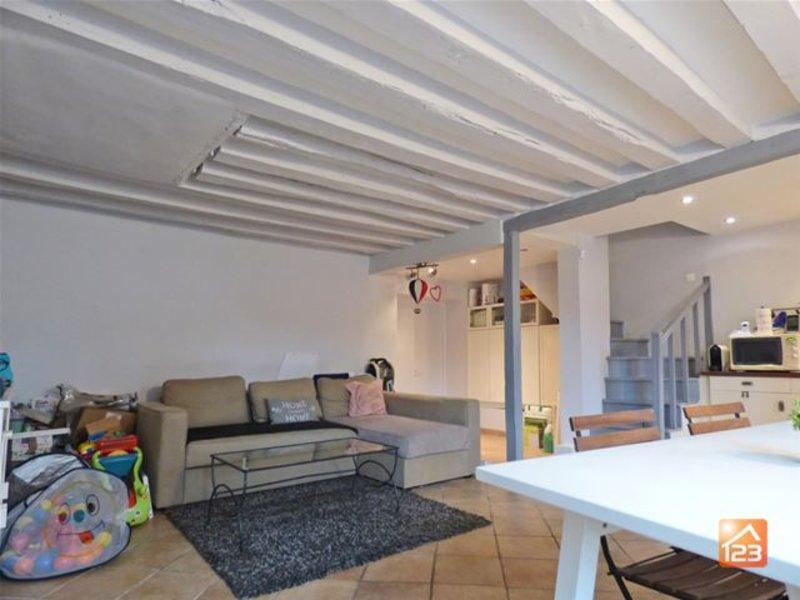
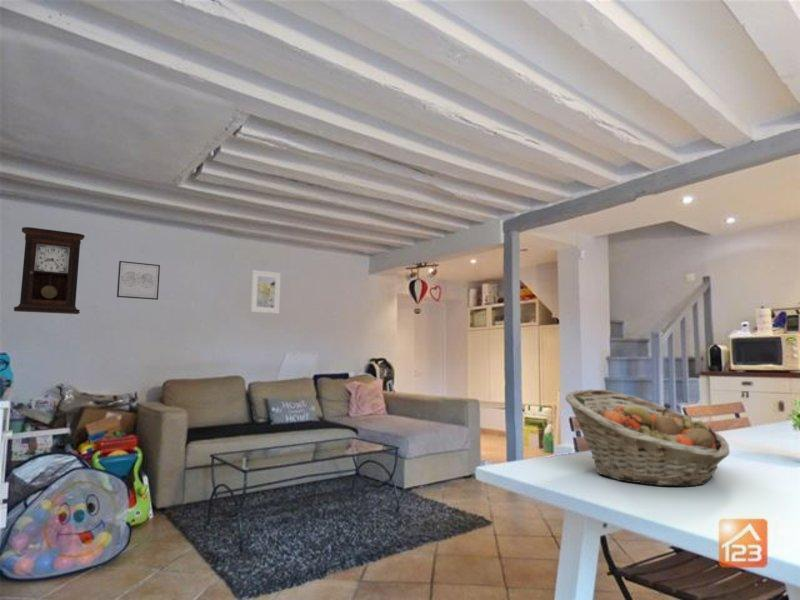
+ fruit basket [564,388,731,488]
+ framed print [250,269,282,314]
+ pendulum clock [13,226,86,315]
+ wall art [116,260,161,301]
